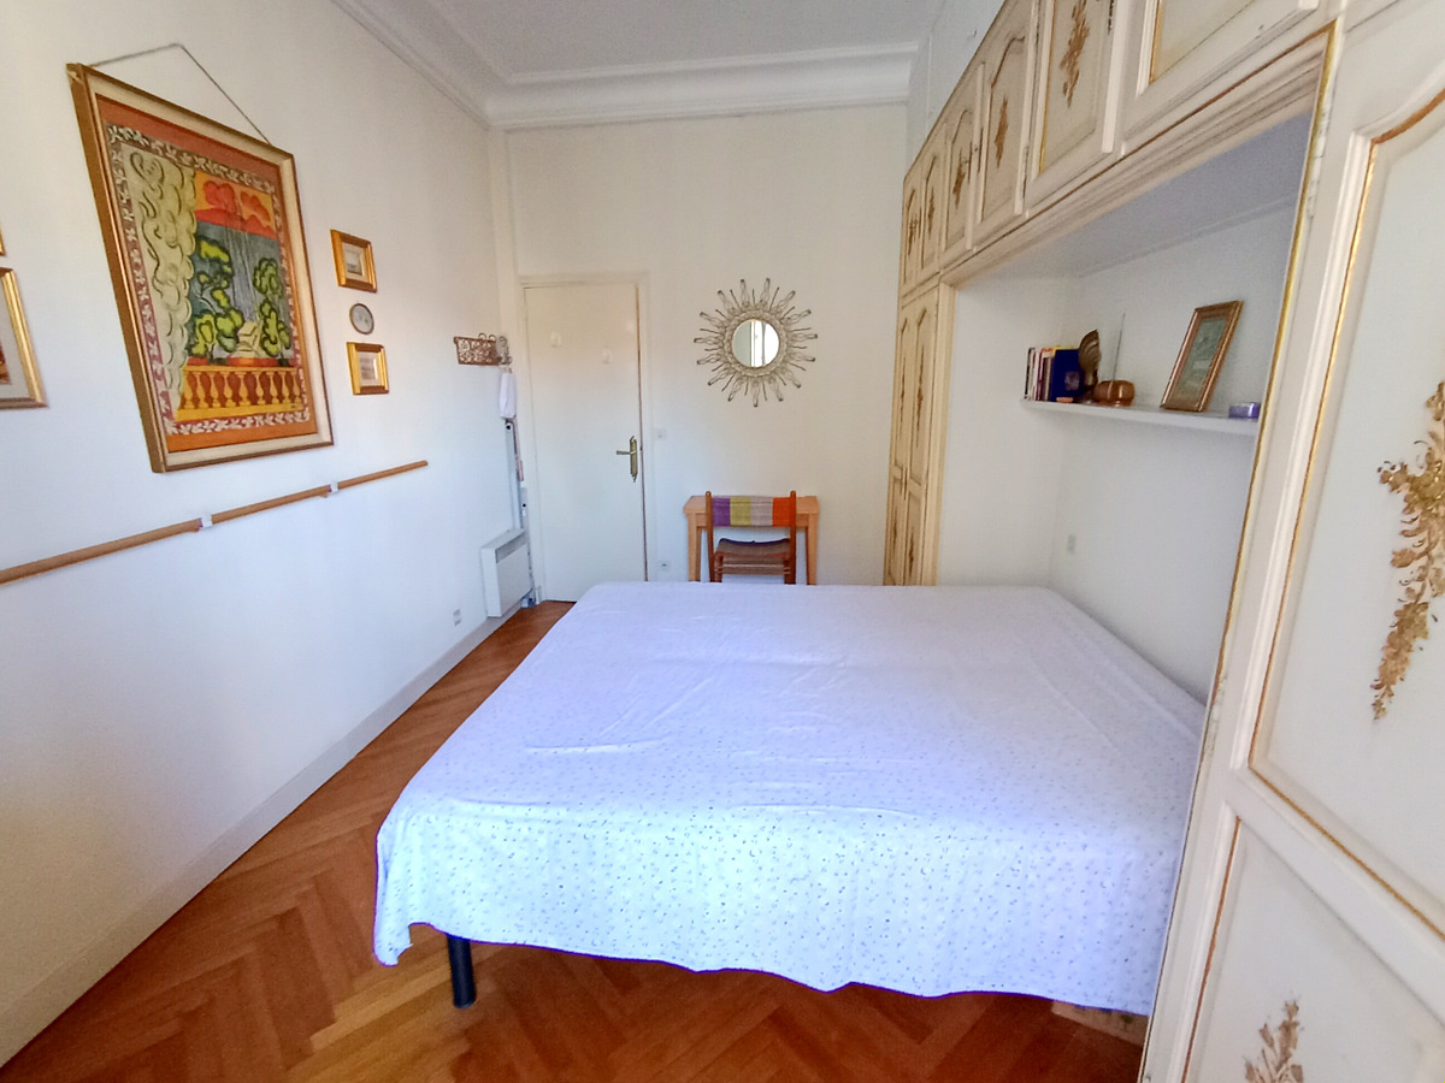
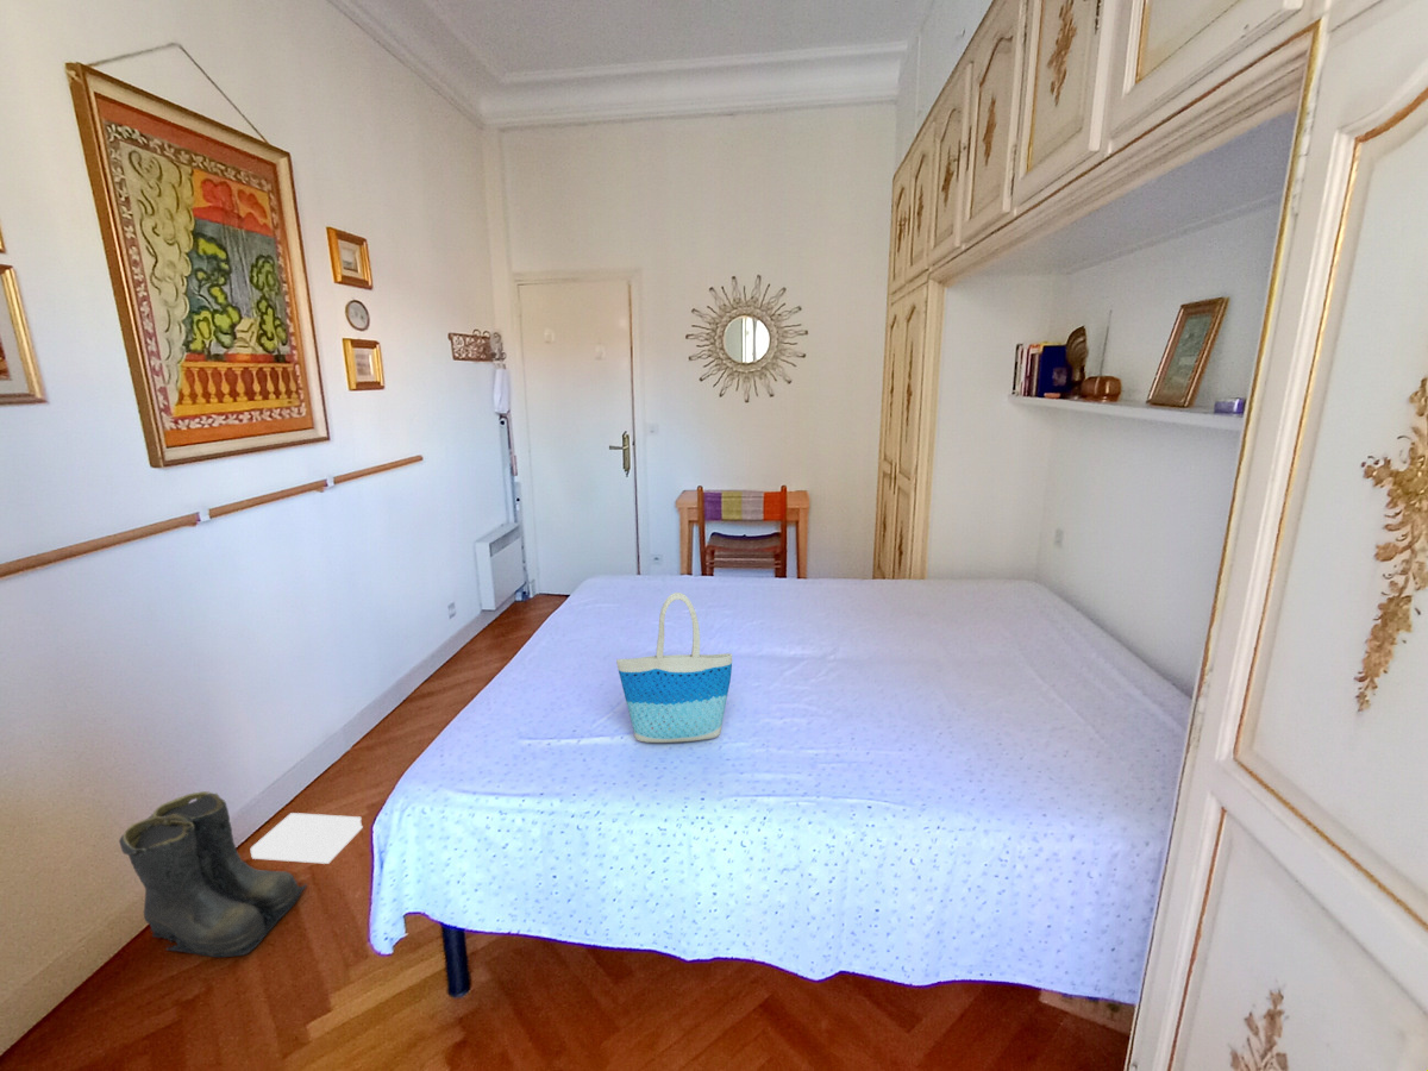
+ bible [250,812,364,865]
+ boots [118,790,308,958]
+ tote bag [615,591,733,744]
